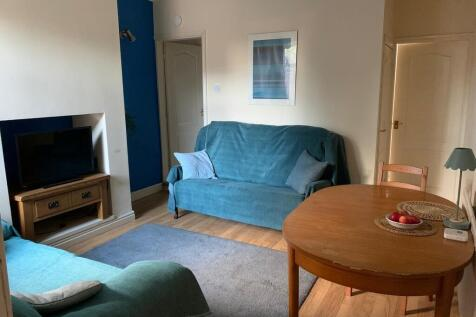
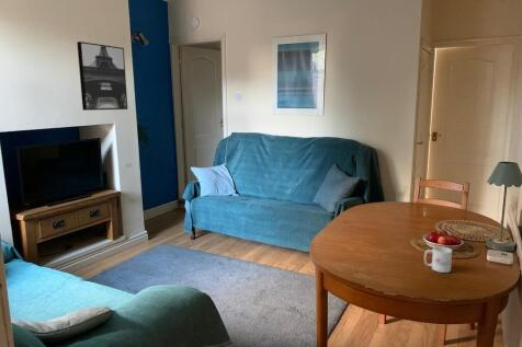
+ mug [423,245,453,274]
+ wall art [76,41,128,112]
